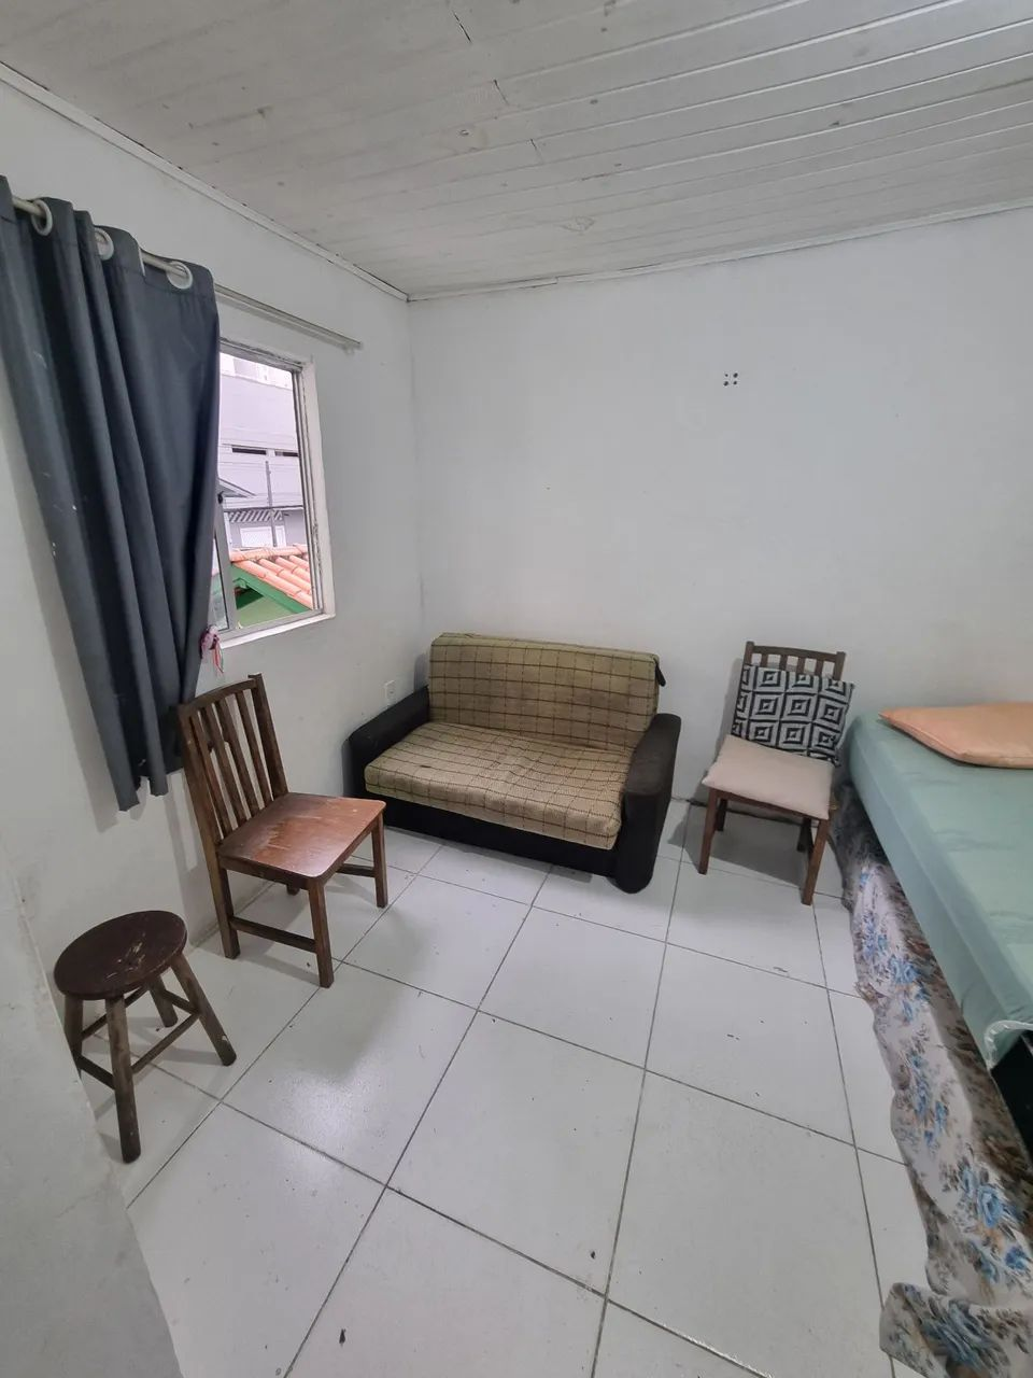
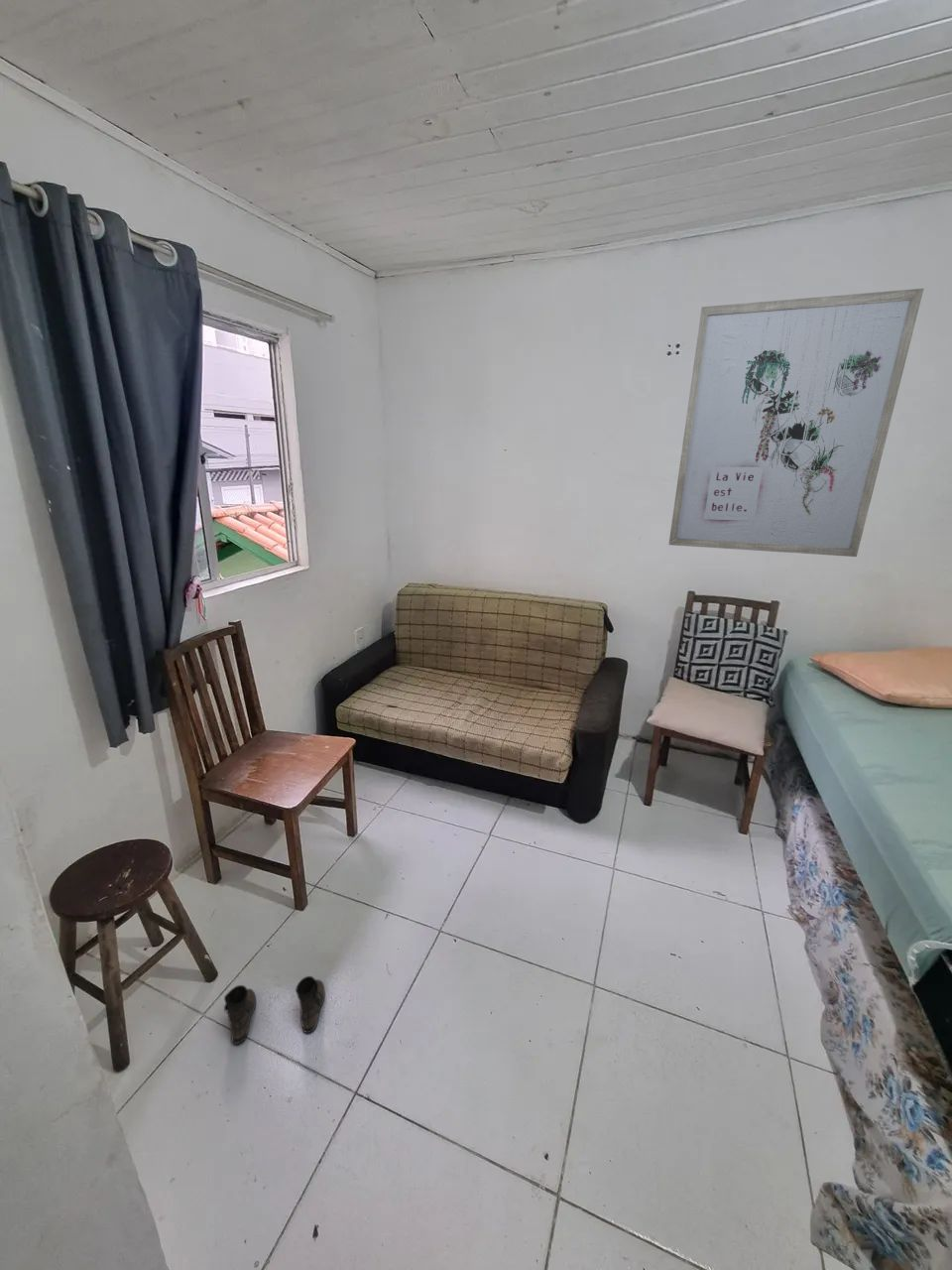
+ wall art [668,288,924,558]
+ boots [223,975,326,1045]
